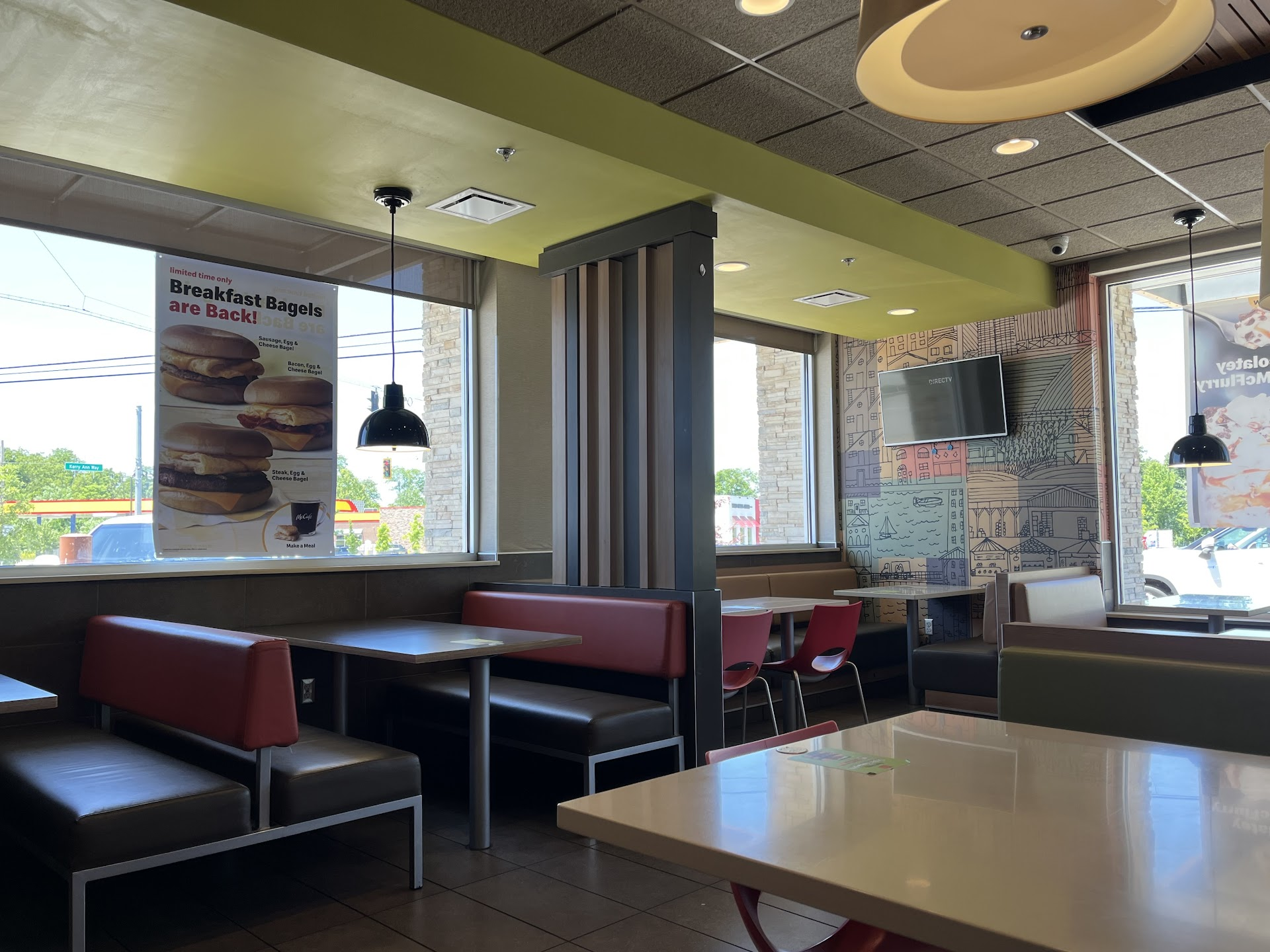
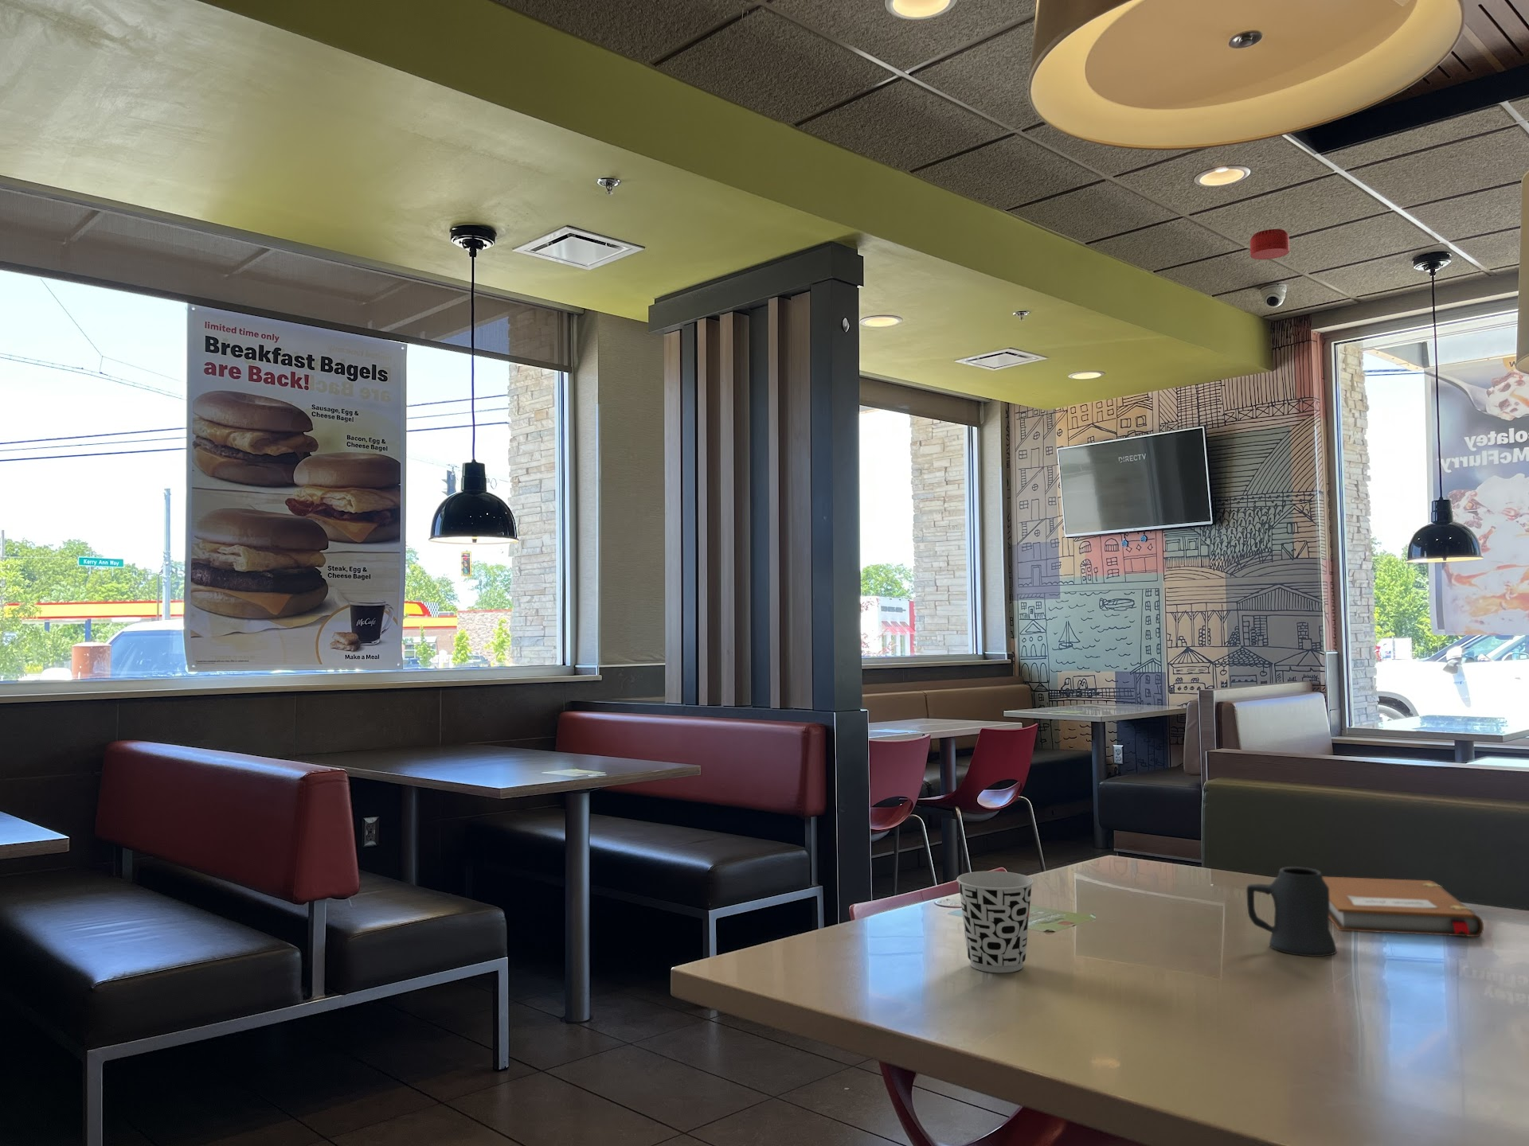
+ cup [956,870,1034,974]
+ notebook [1322,876,1484,938]
+ mug [1246,866,1338,957]
+ smoke detector [1250,229,1291,260]
